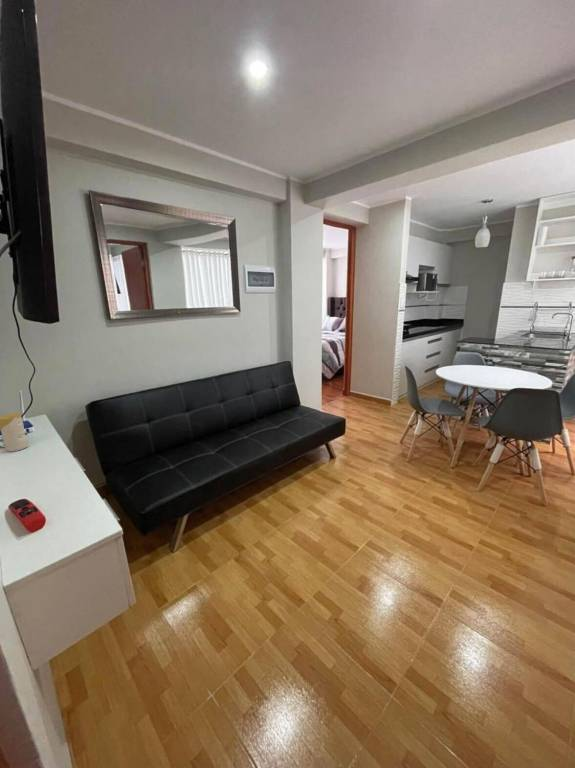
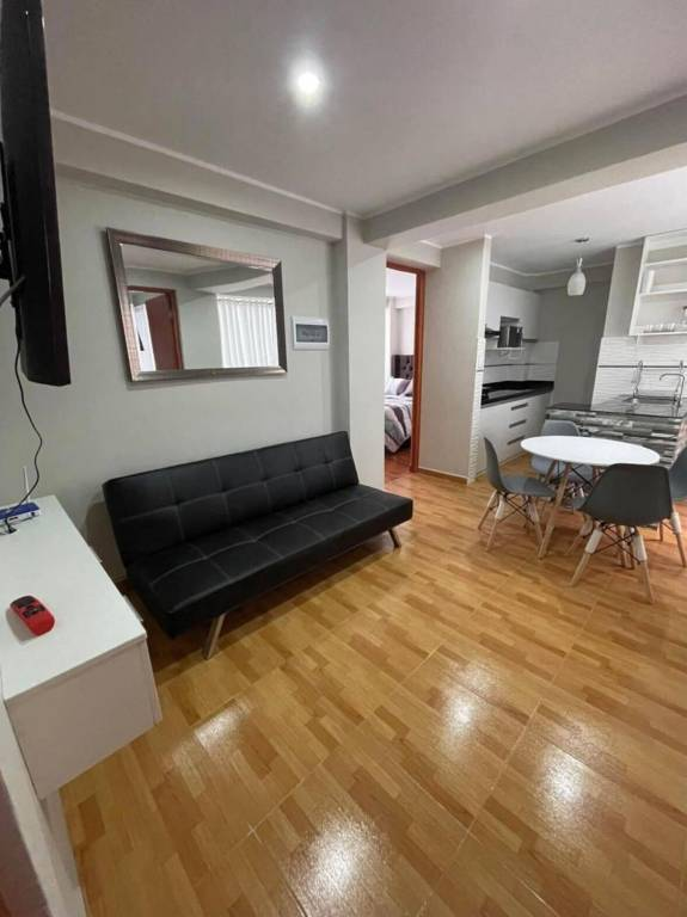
- candle [0,412,30,452]
